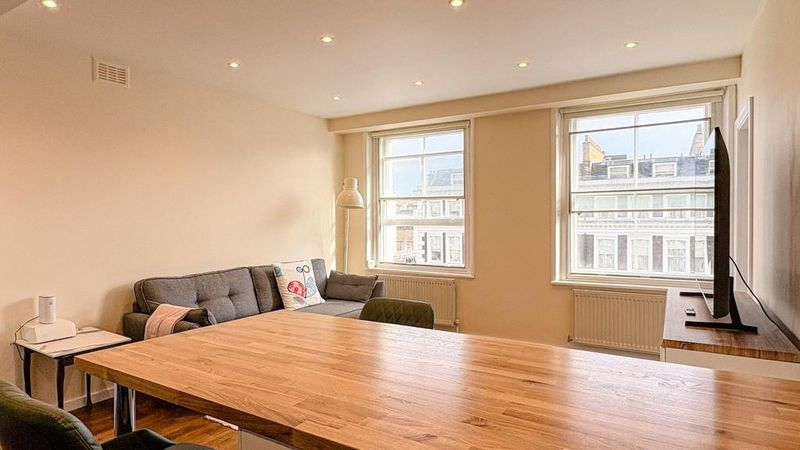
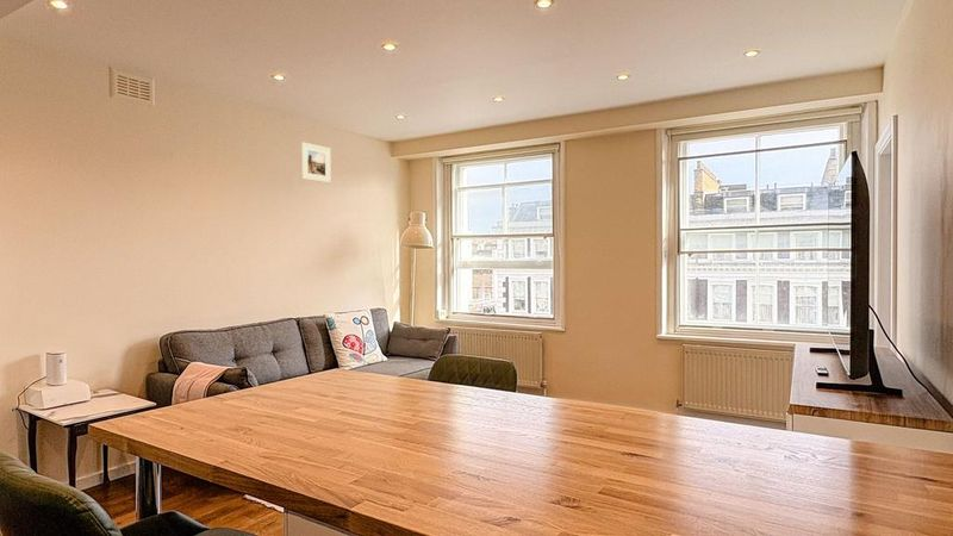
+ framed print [300,141,332,185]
